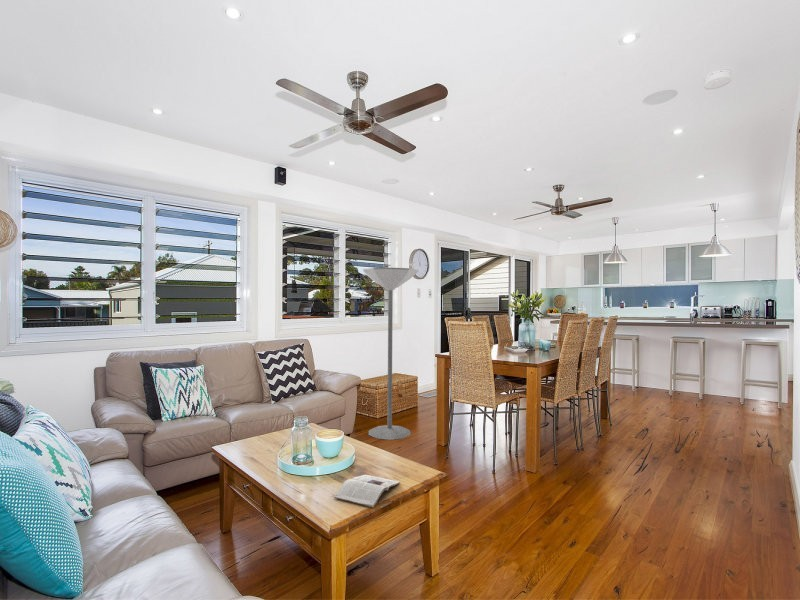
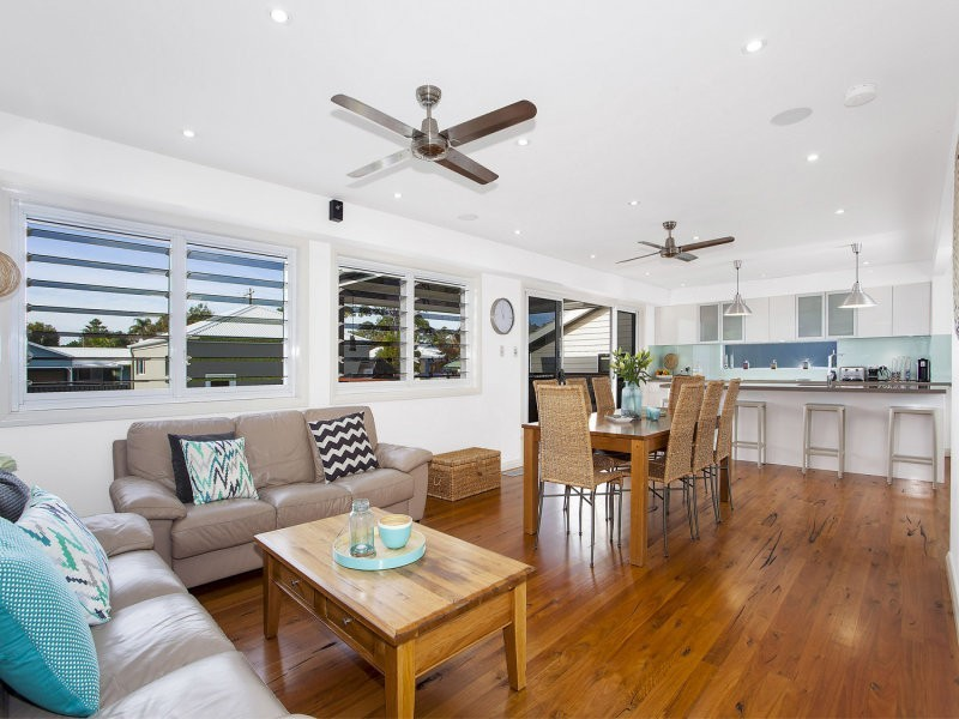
- floor lamp [362,267,420,441]
- magazine [333,474,401,509]
